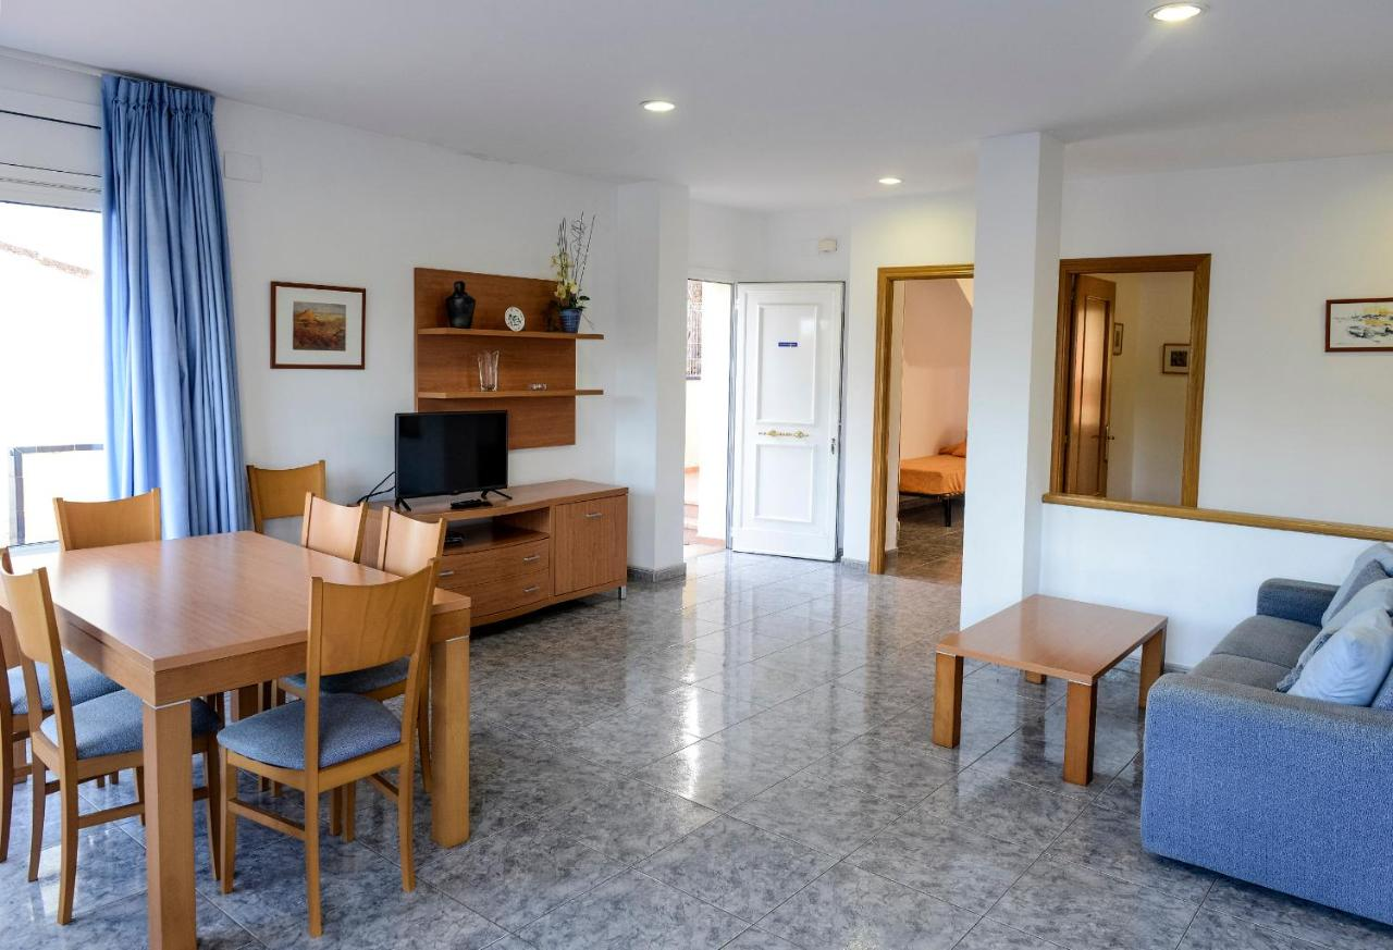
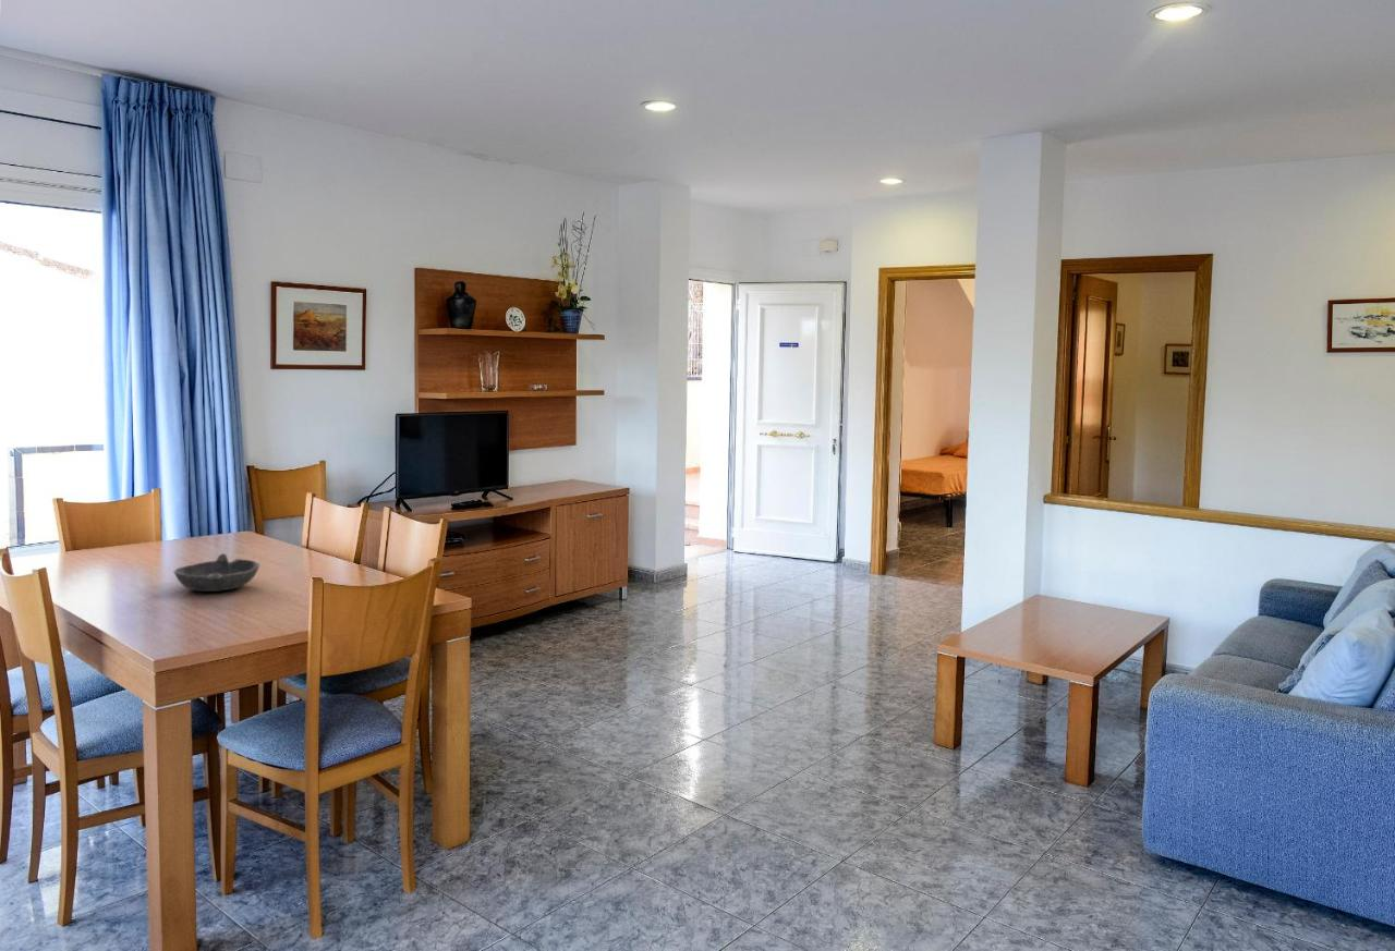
+ bowl [172,552,260,593]
